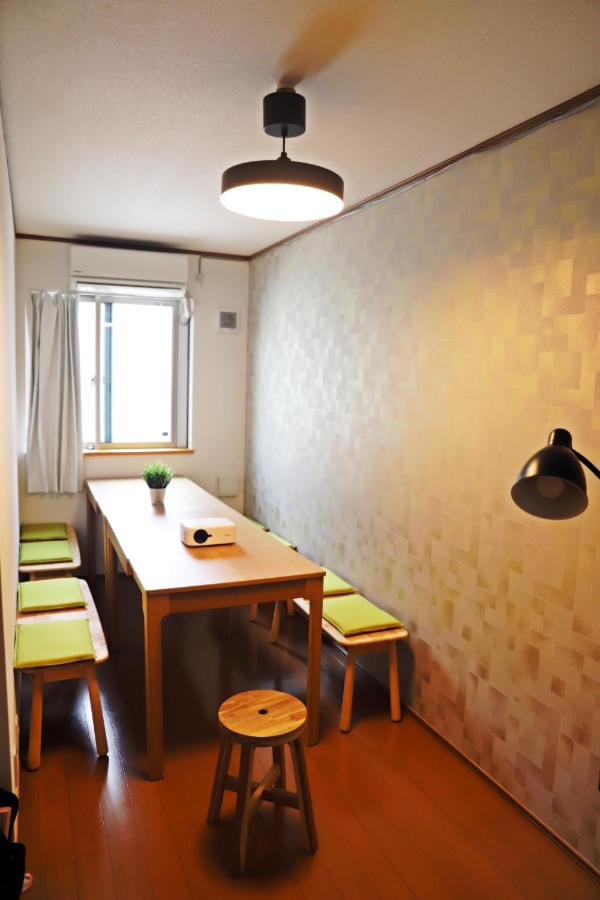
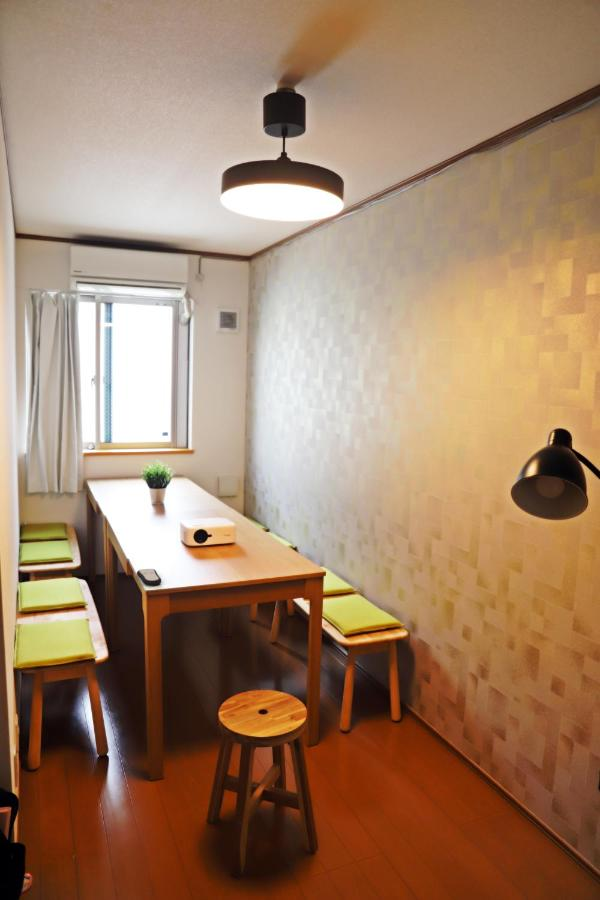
+ remote control [136,568,162,587]
